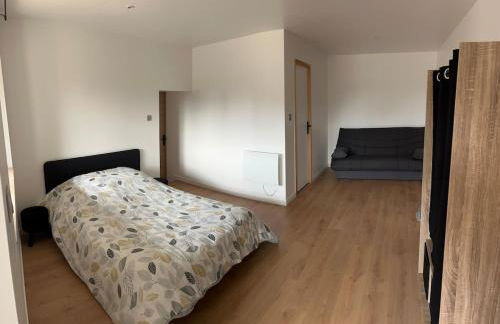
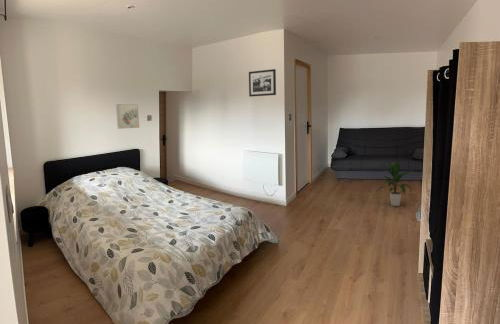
+ wall art [115,103,140,130]
+ picture frame [248,68,277,98]
+ indoor plant [375,161,416,207]
